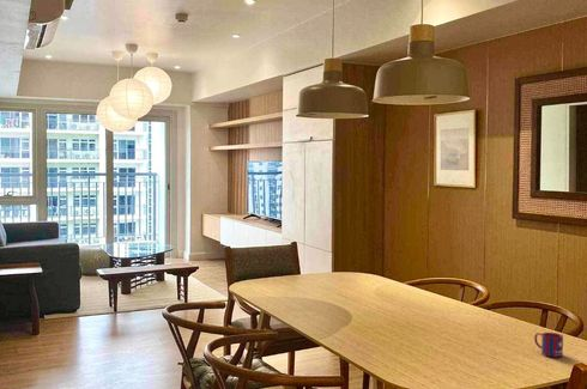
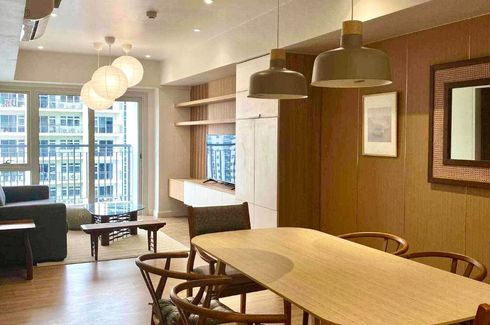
- mug [533,332,564,358]
